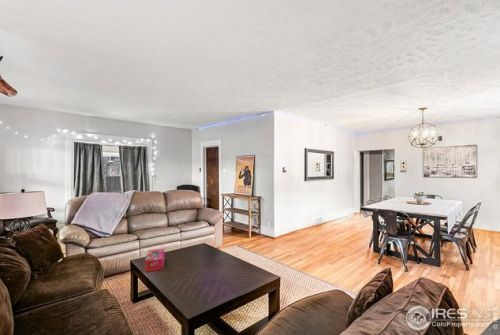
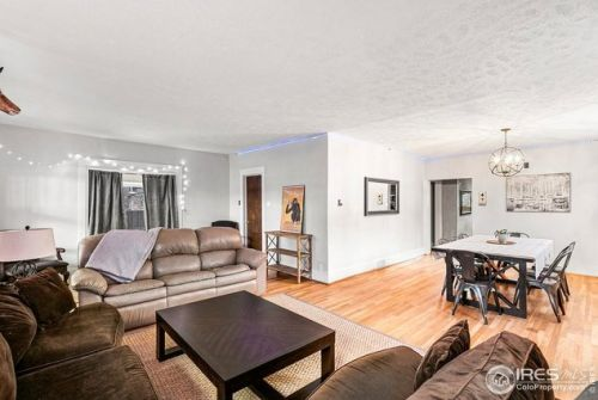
- tissue box [144,248,165,273]
